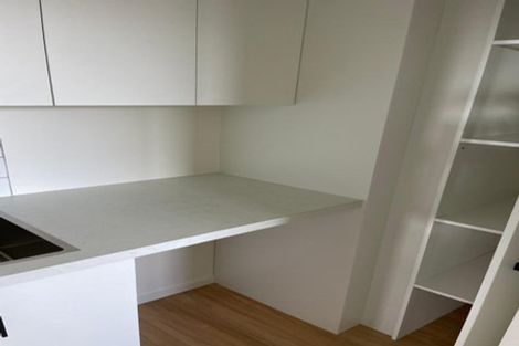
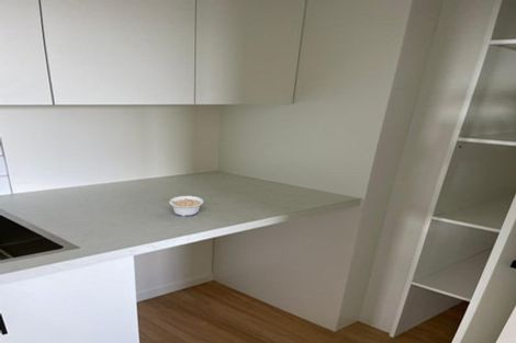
+ legume [161,195,204,218]
